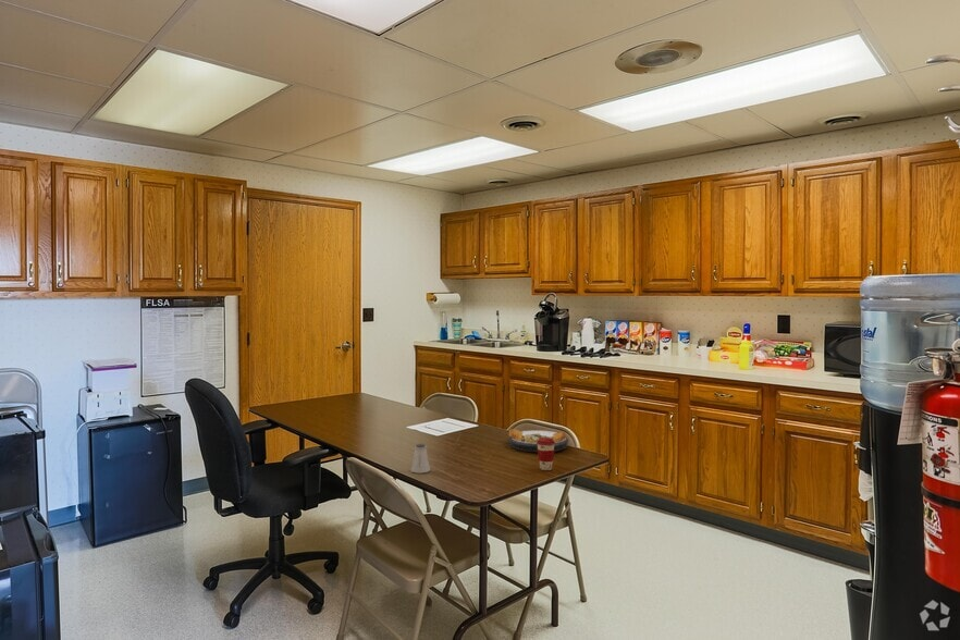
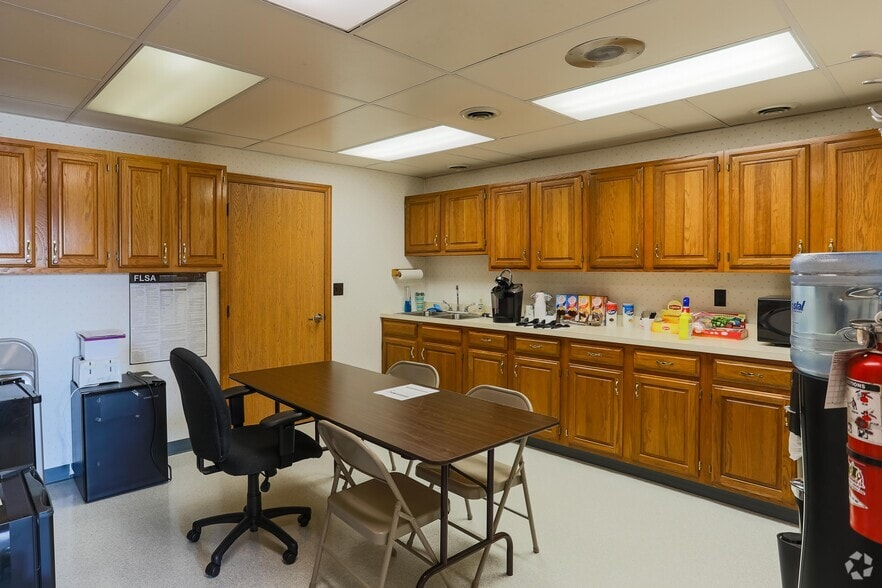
- plate [507,428,570,453]
- saltshaker [410,443,431,475]
- coffee cup [537,438,555,471]
